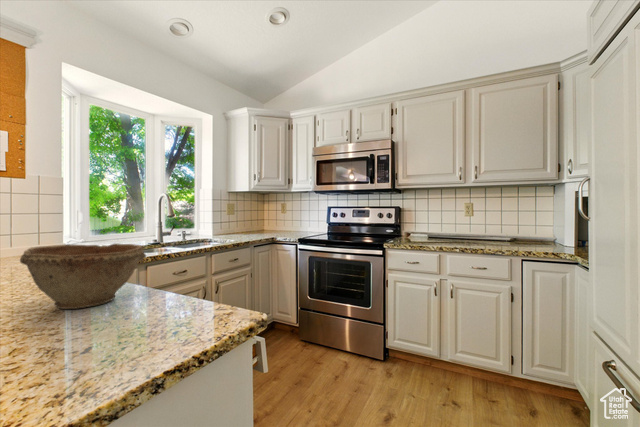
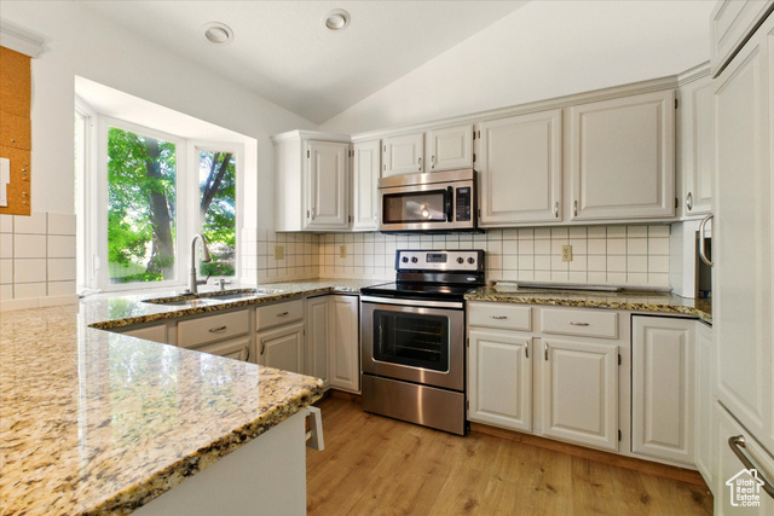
- bowl [19,242,147,310]
